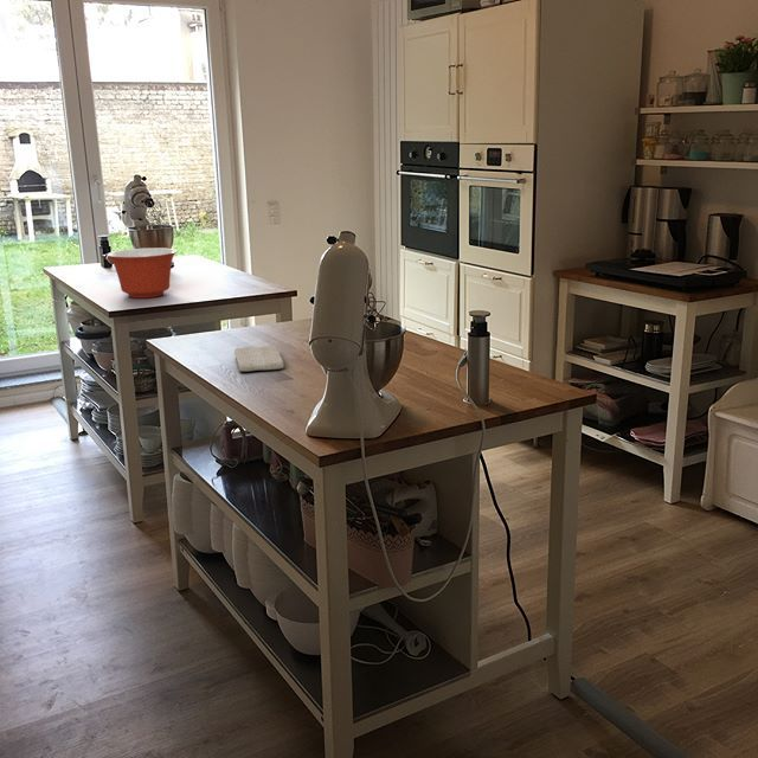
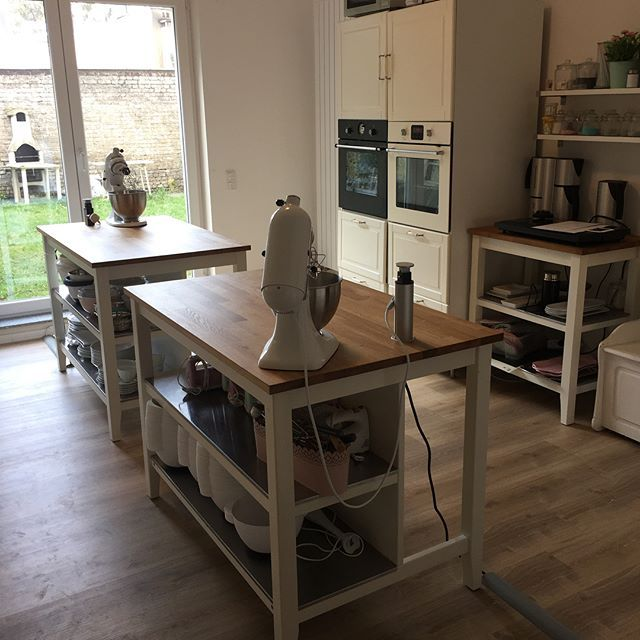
- mixing bowl [105,248,178,298]
- washcloth [233,345,285,373]
